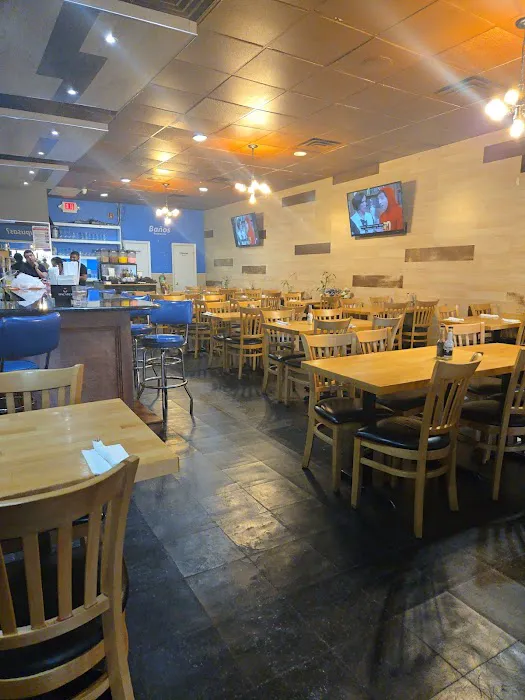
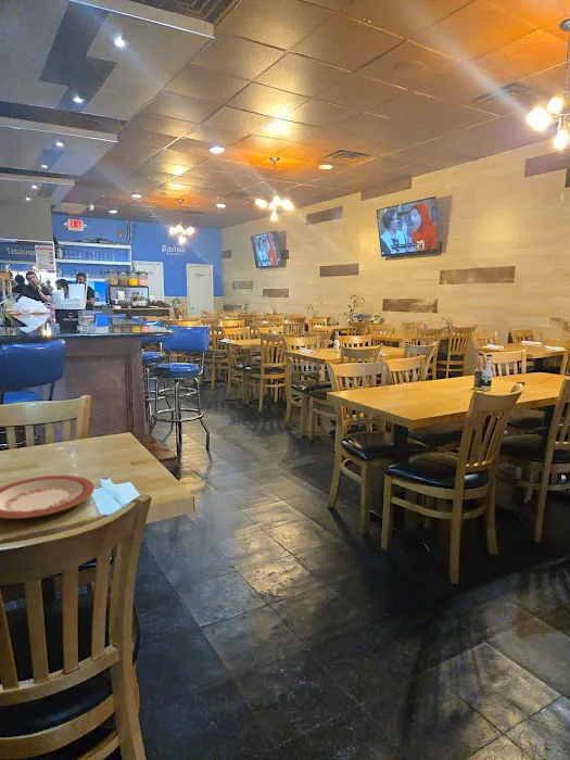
+ plate [0,474,96,520]
